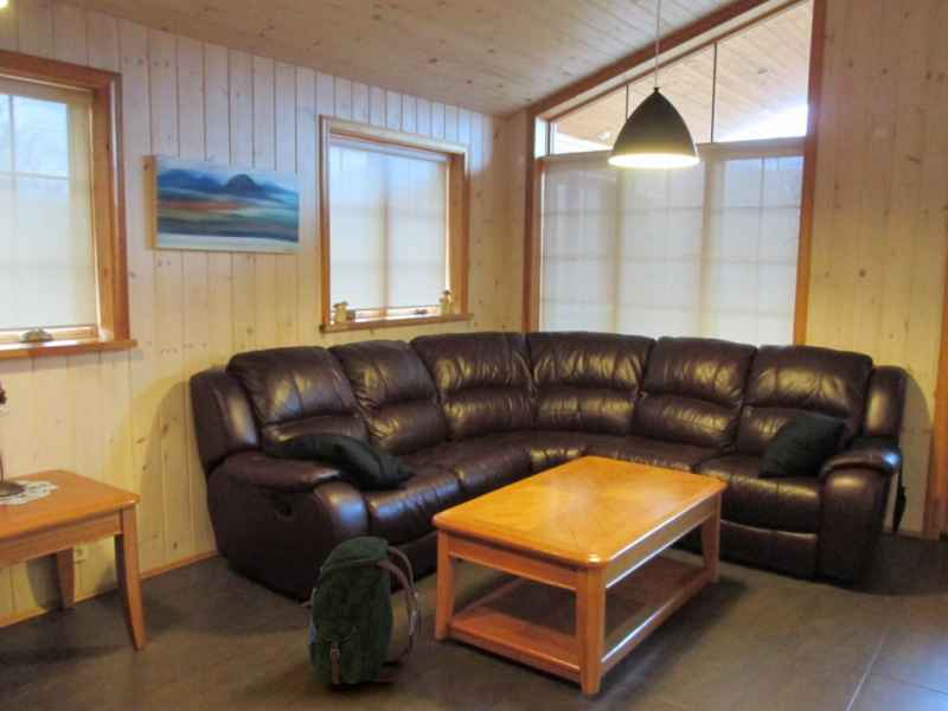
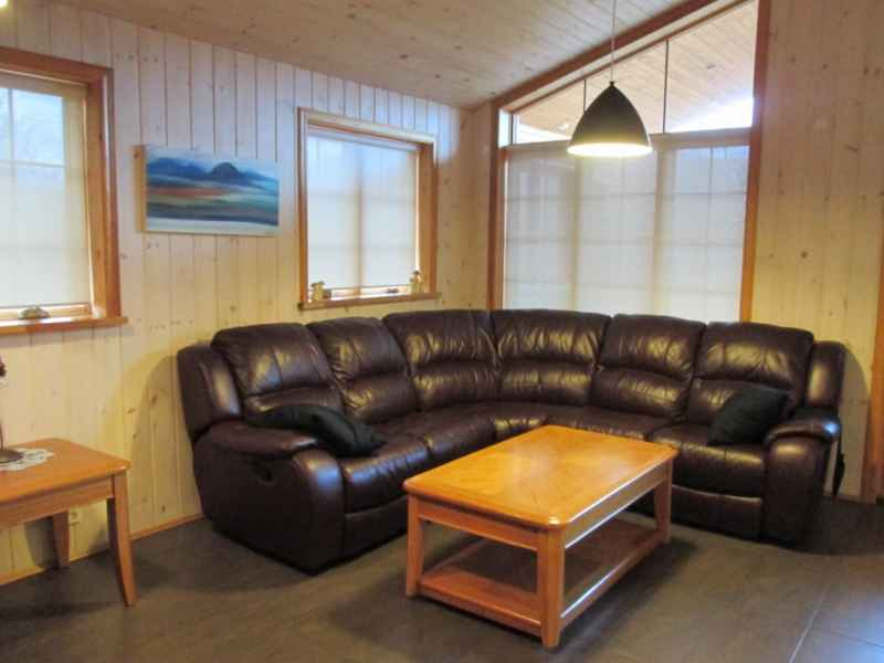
- backpack [300,536,423,685]
